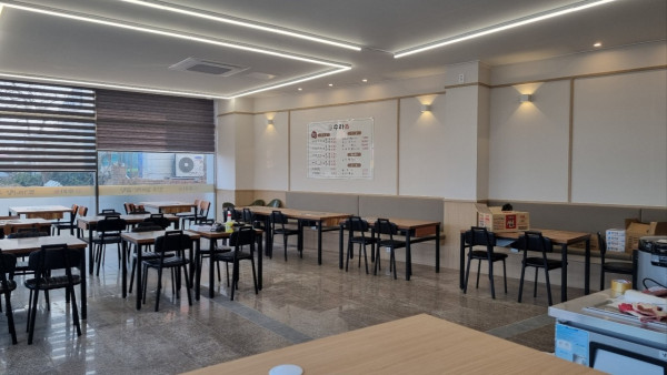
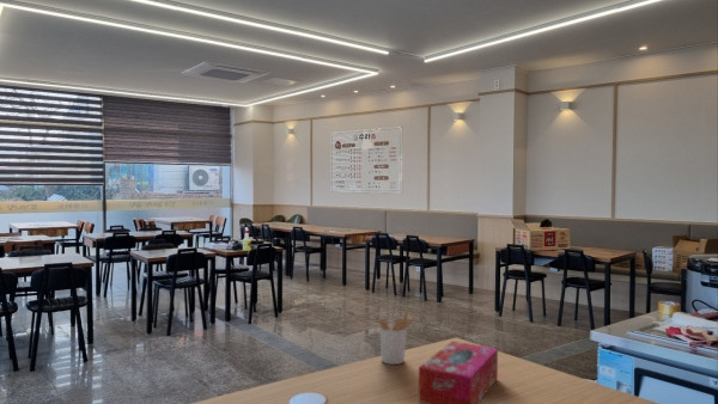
+ utensil holder [376,308,416,366]
+ tissue box [418,339,499,404]
